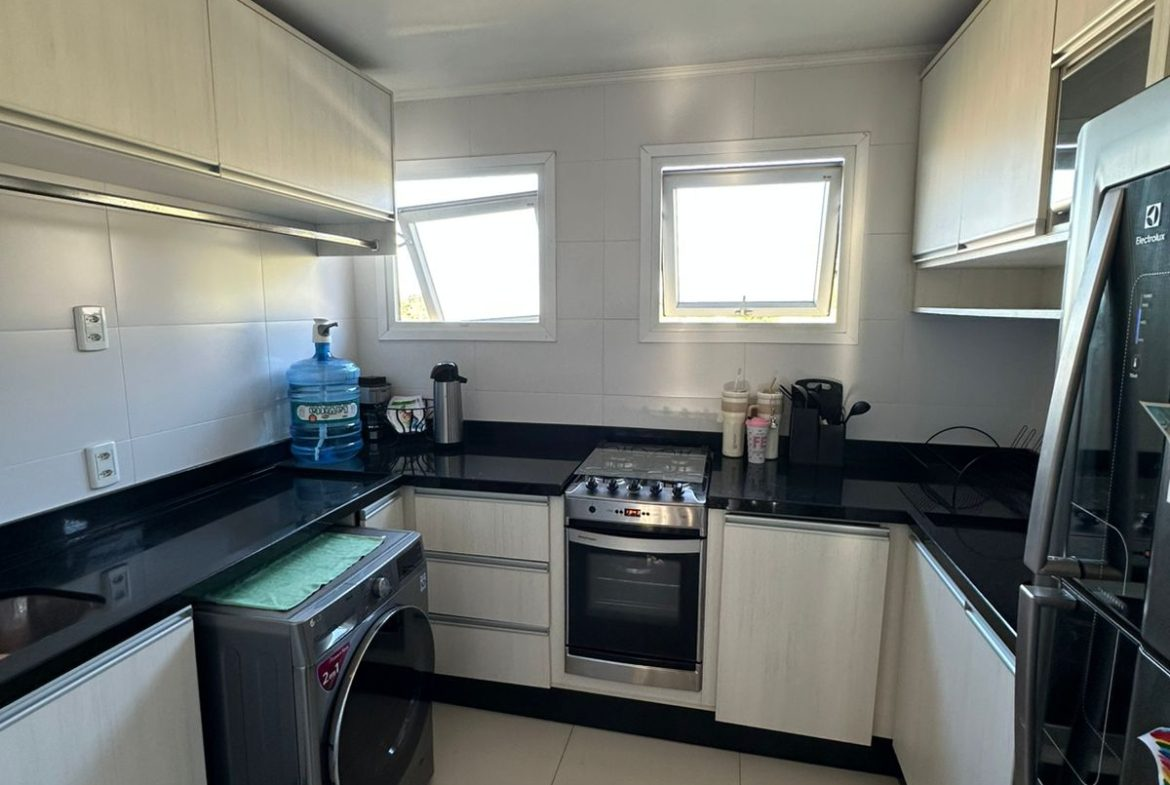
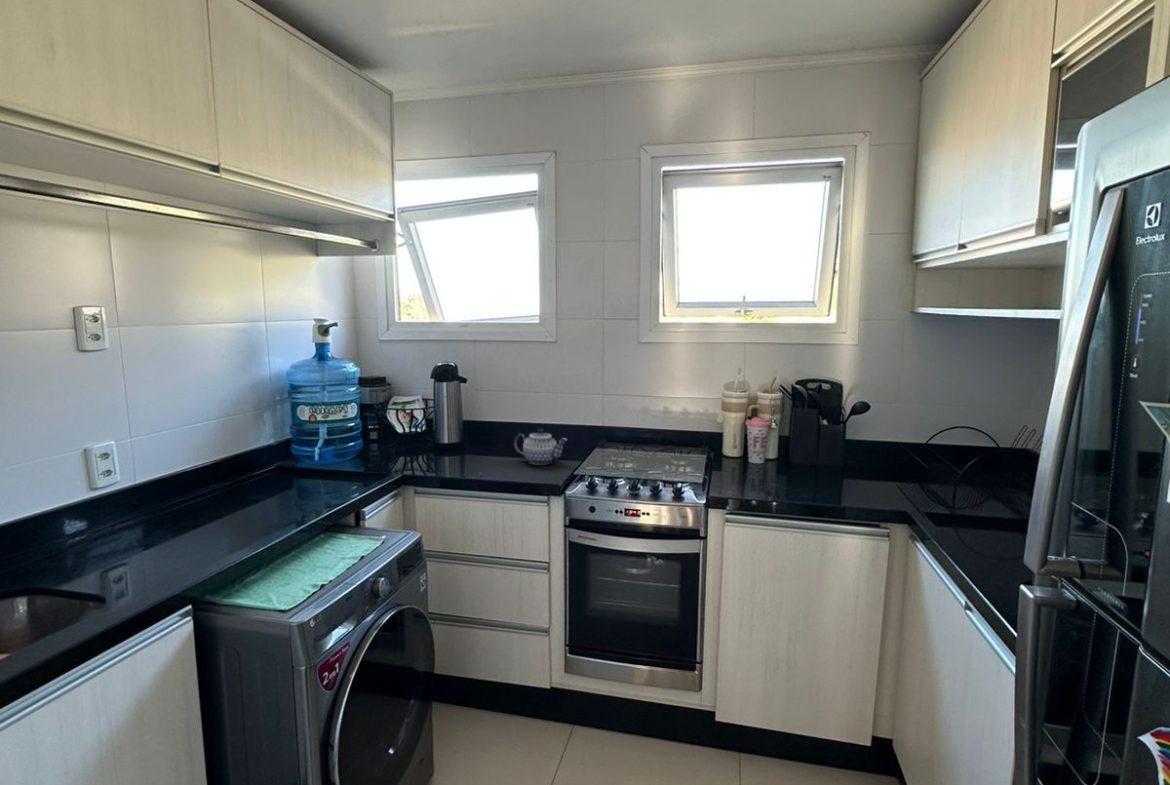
+ teapot [513,428,568,465]
